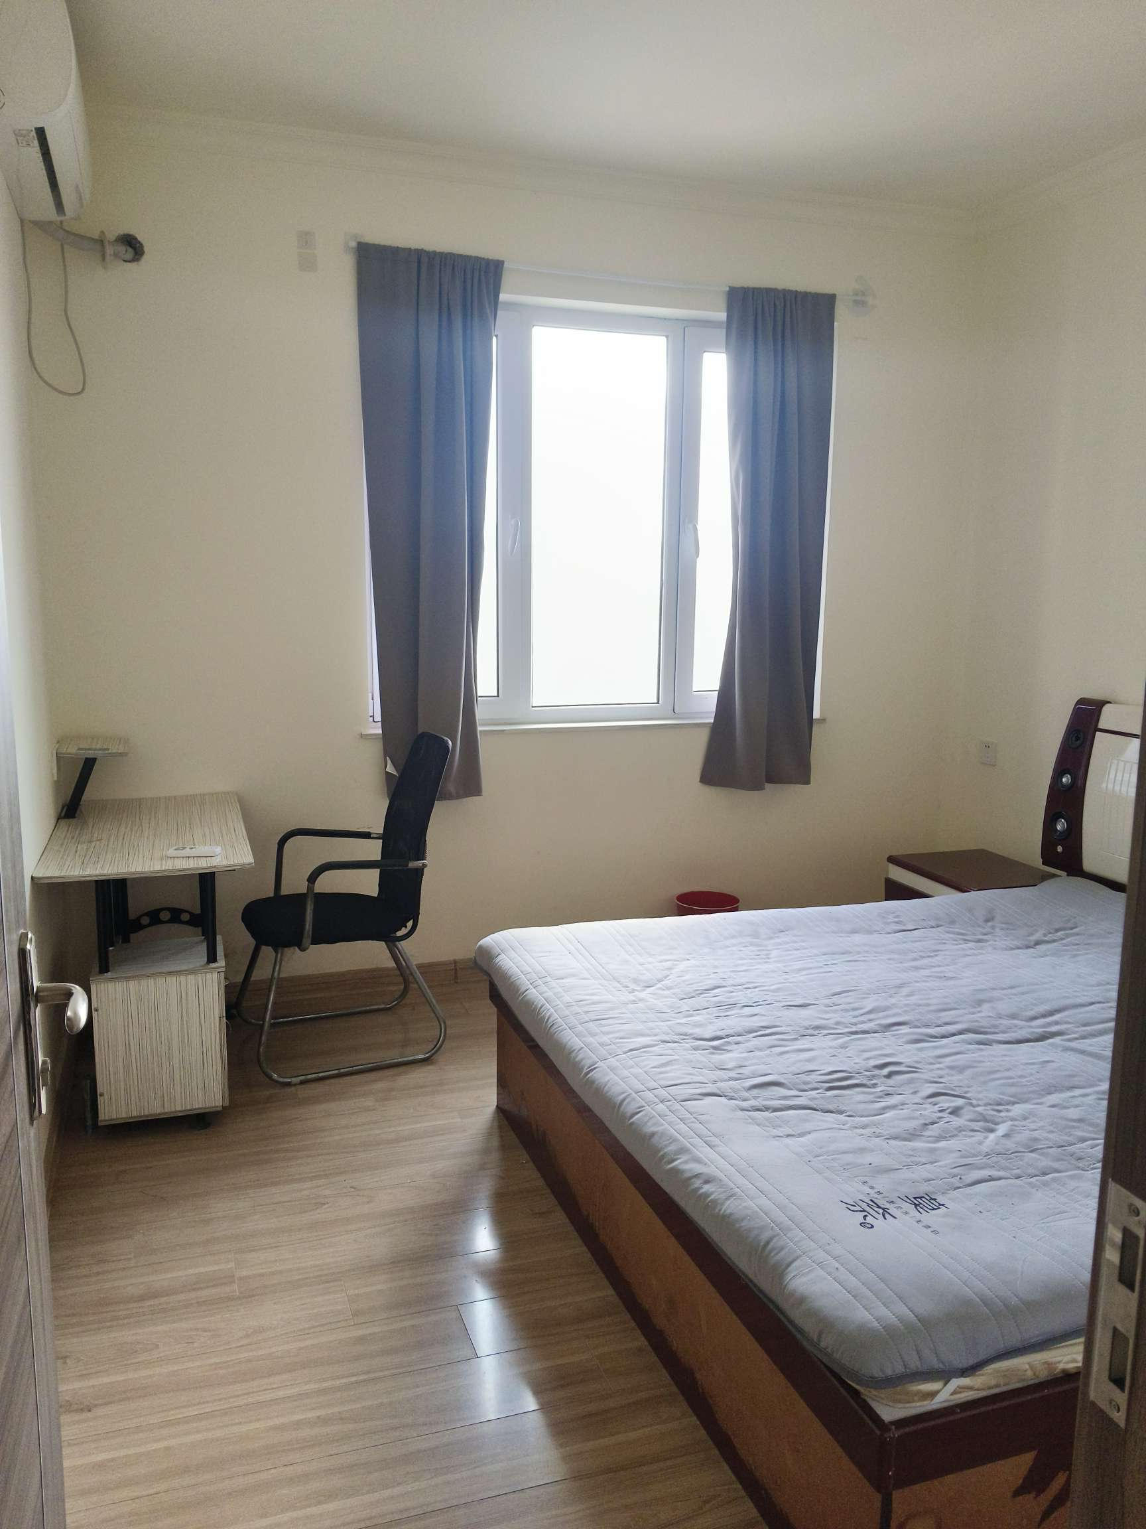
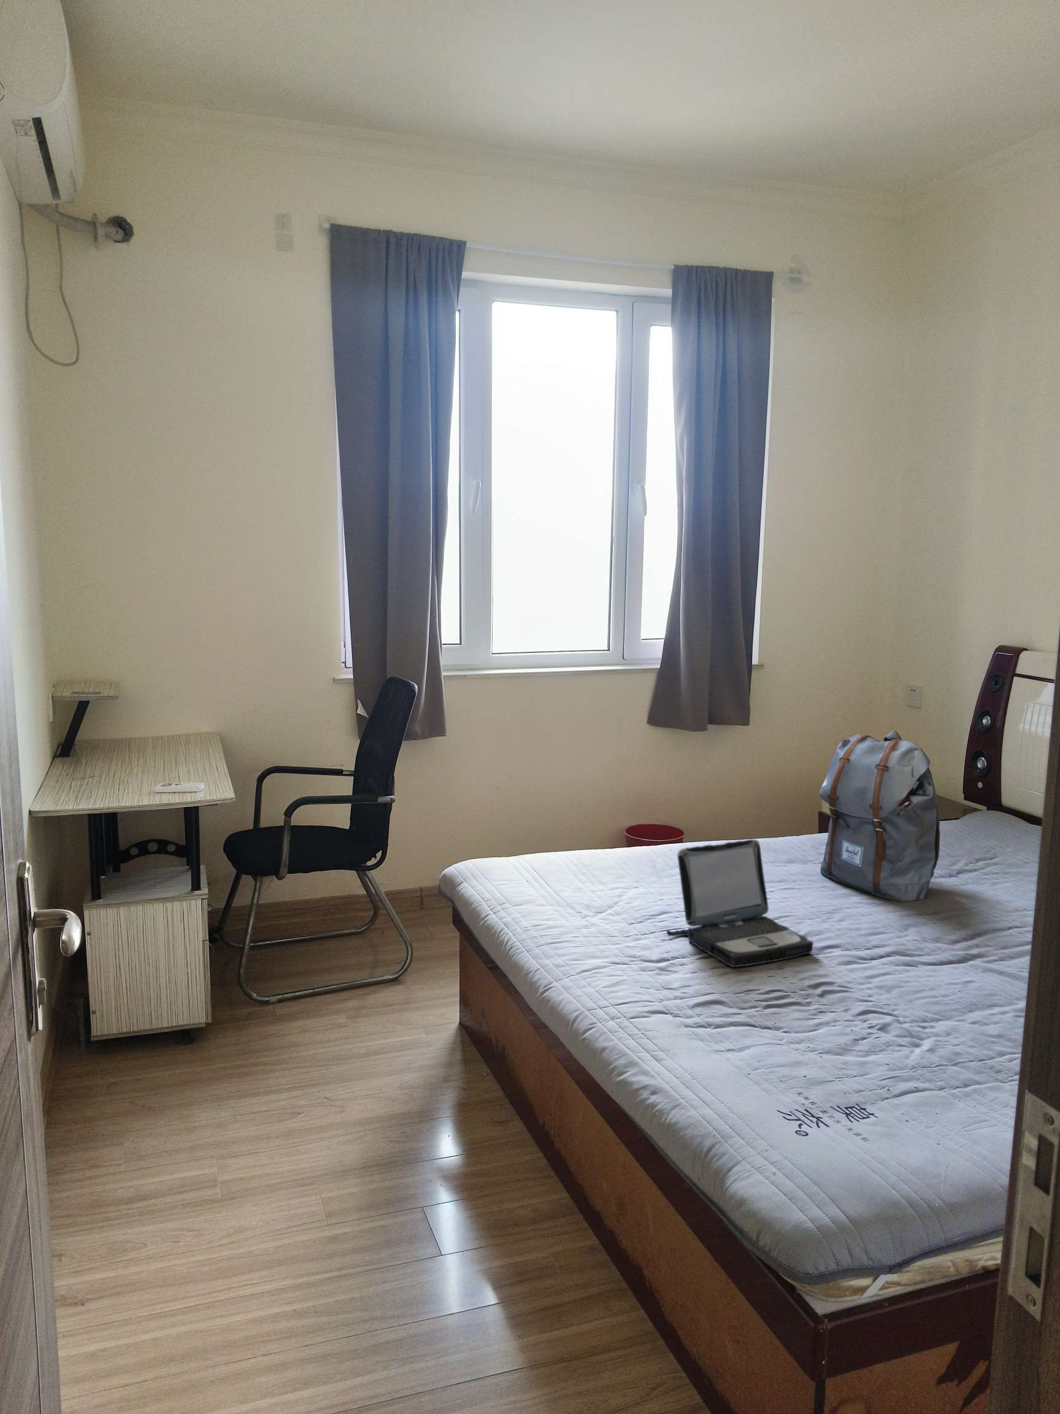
+ backpack [818,730,941,902]
+ laptop [666,838,814,968]
